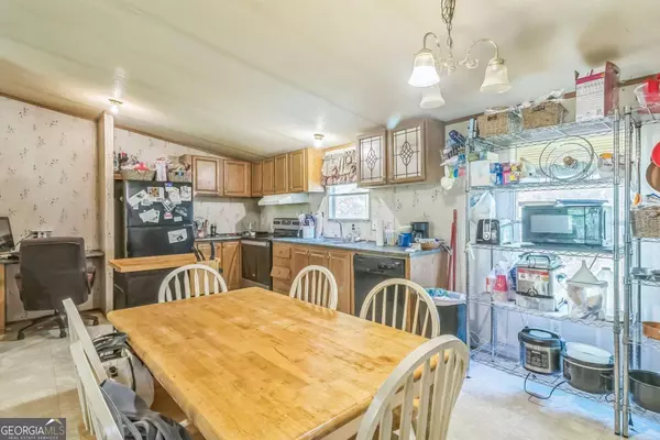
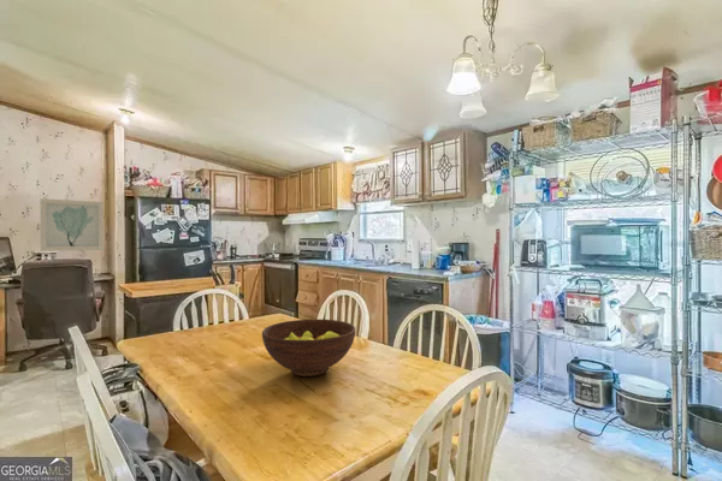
+ fruit bowl [261,317,356,378]
+ wall art [39,197,105,253]
